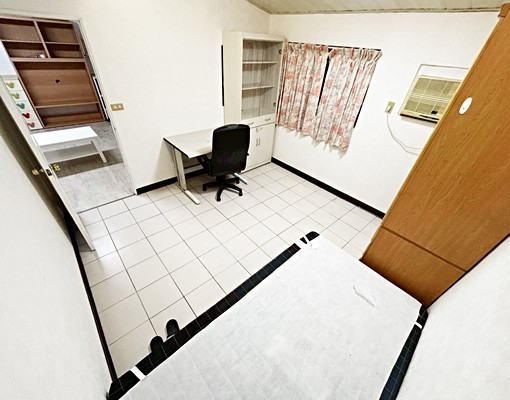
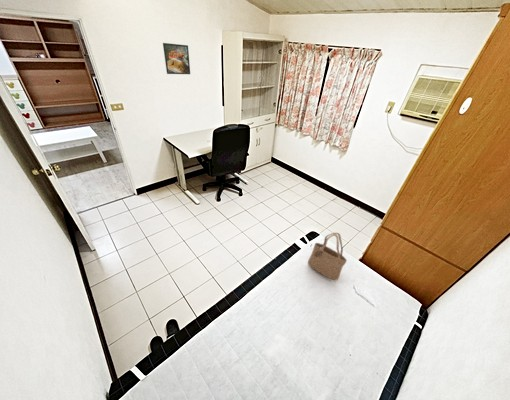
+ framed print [162,42,191,75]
+ tote bag [307,232,348,281]
